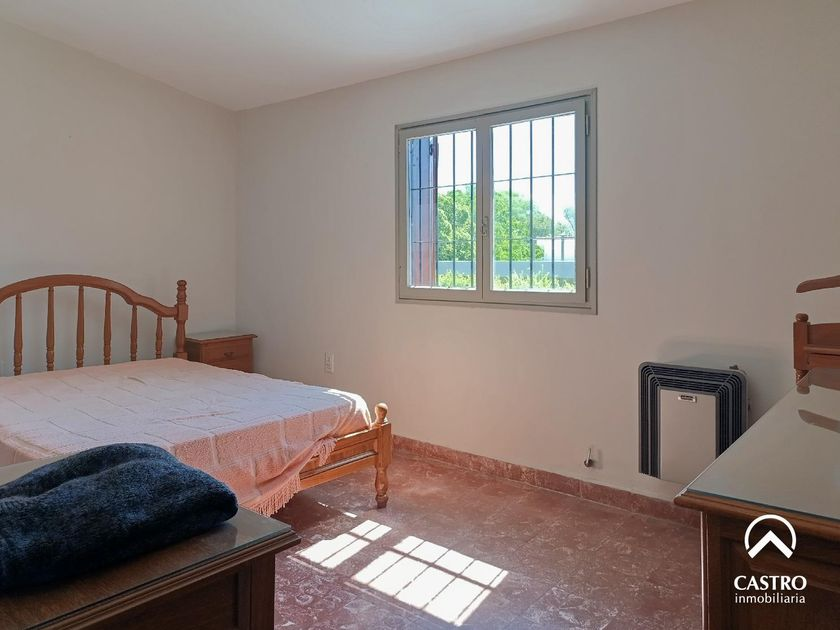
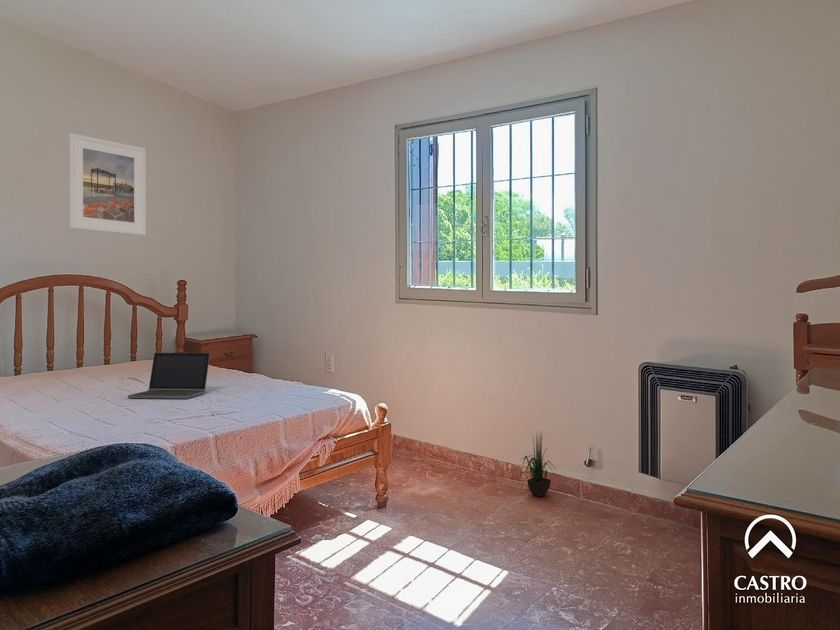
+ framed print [68,132,147,236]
+ laptop computer [127,352,211,400]
+ potted plant [519,431,556,498]
